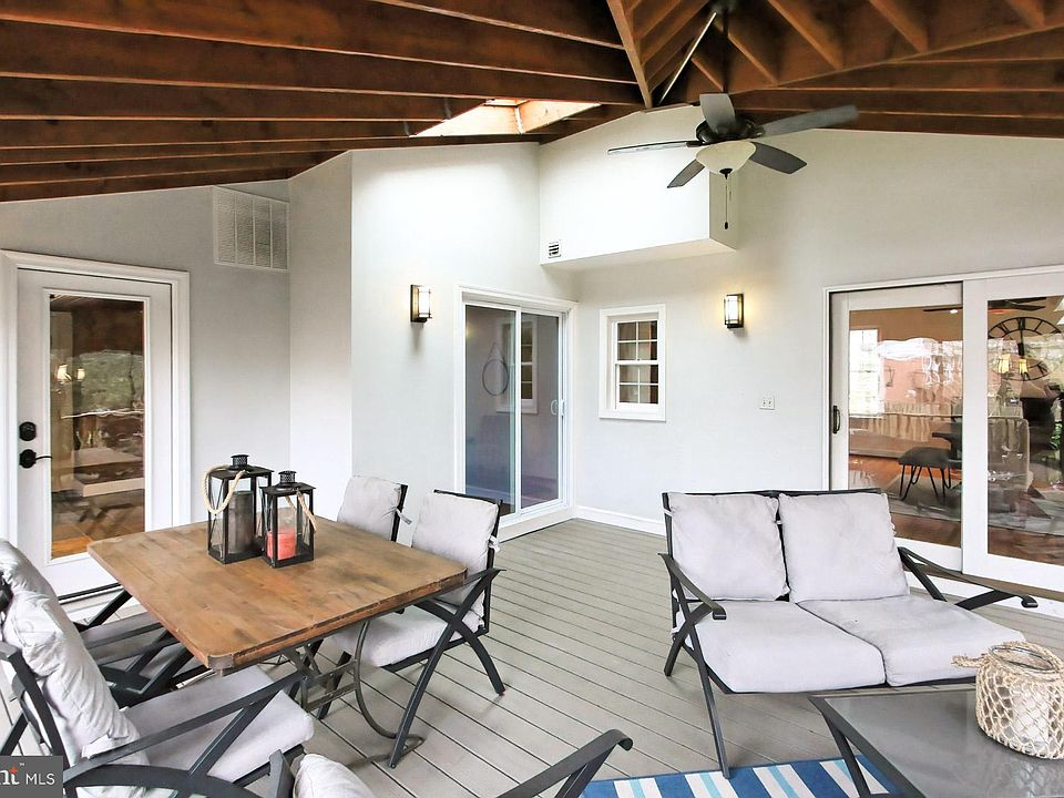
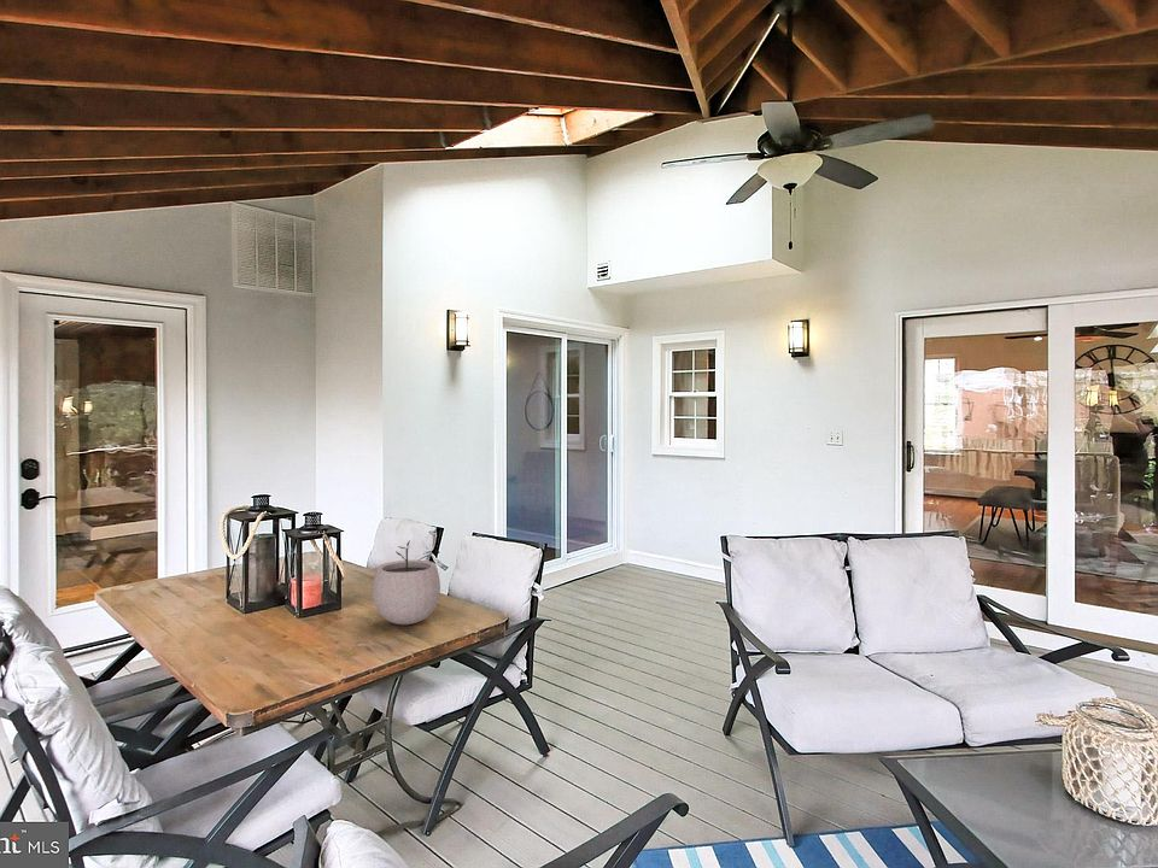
+ plant pot [372,539,441,626]
